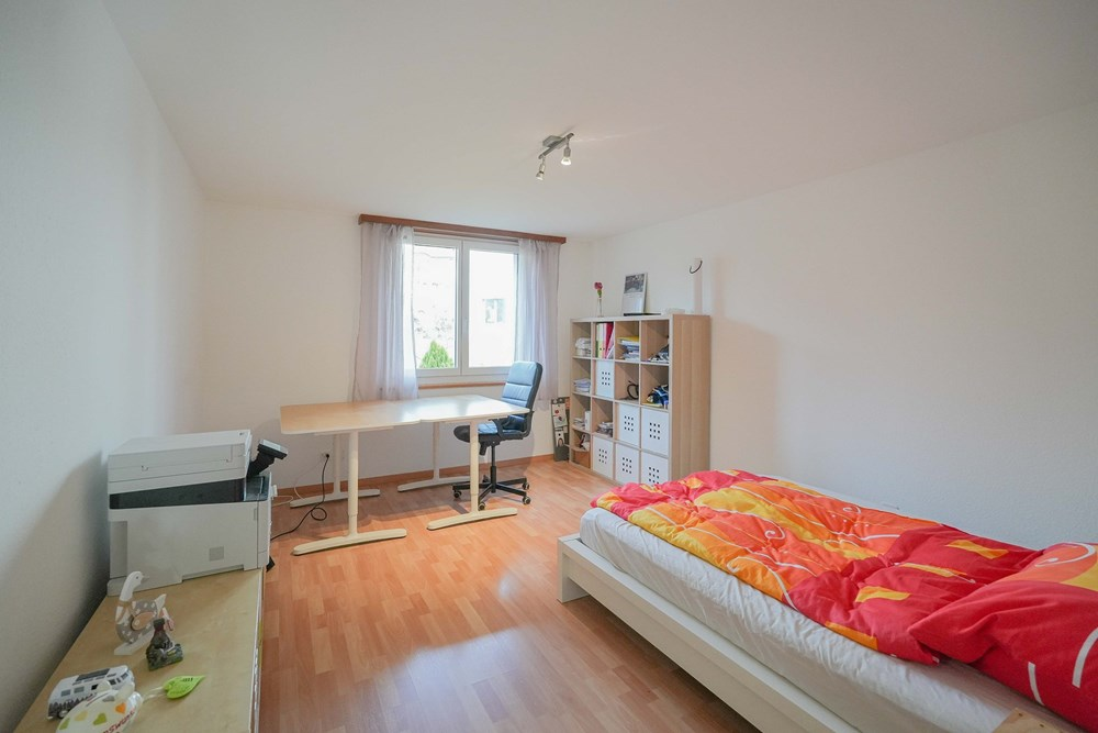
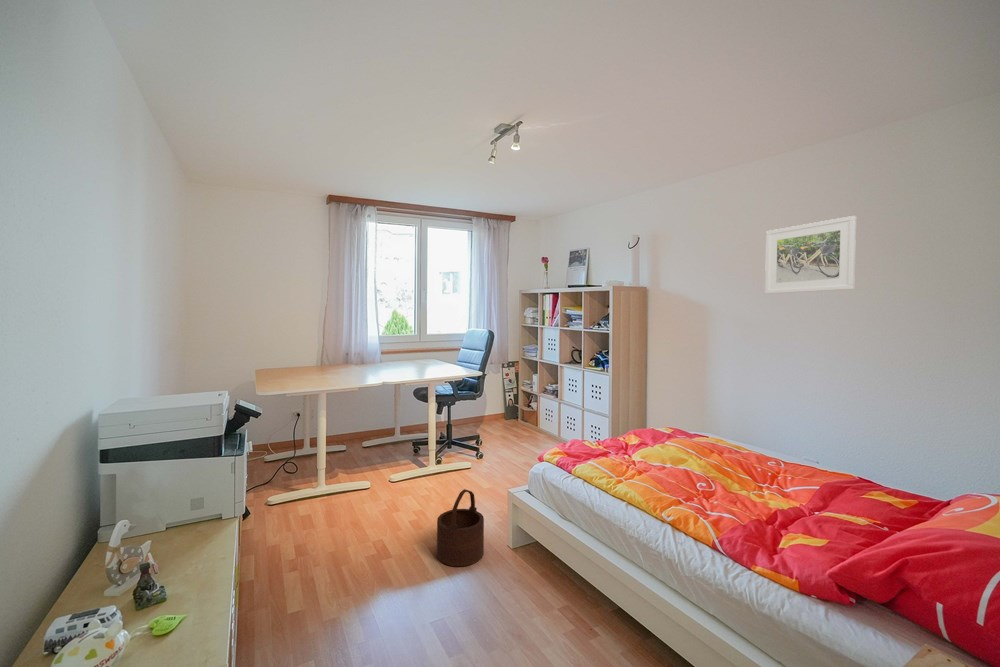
+ wooden bucket [436,488,485,567]
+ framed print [764,215,857,295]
